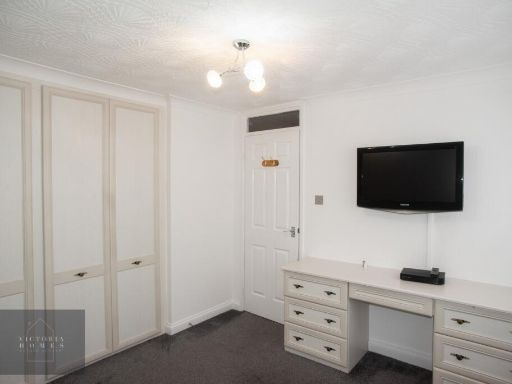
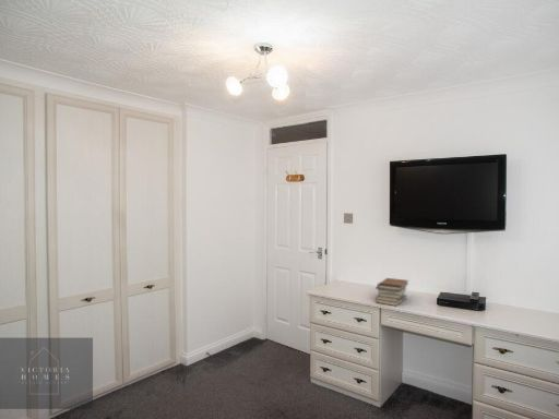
+ book stack [374,277,409,307]
